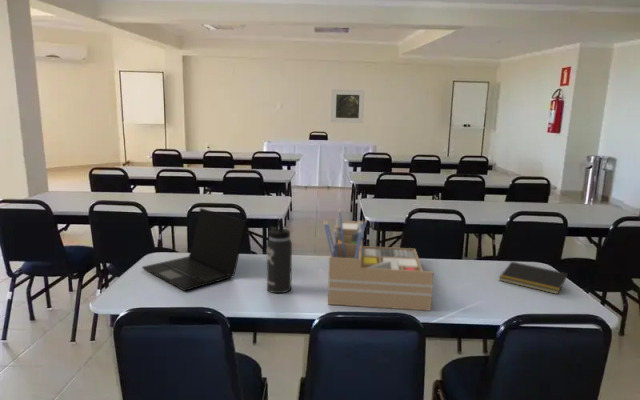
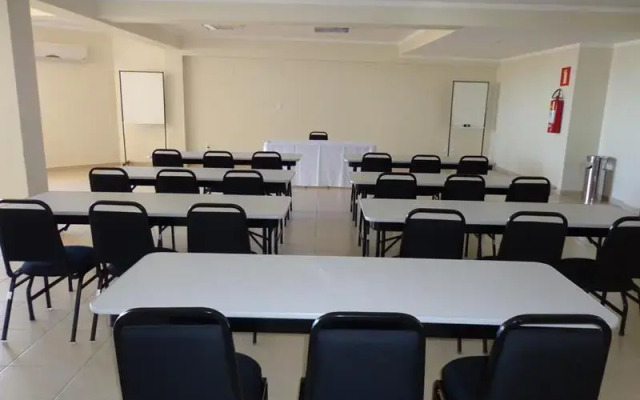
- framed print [330,89,365,124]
- desk organizer [323,207,435,312]
- thermos bottle [266,218,293,294]
- notepad [498,261,569,295]
- laptop [141,207,248,292]
